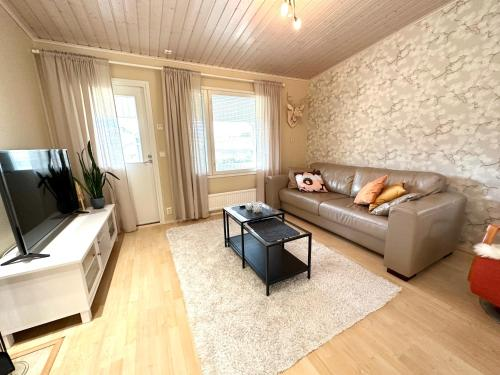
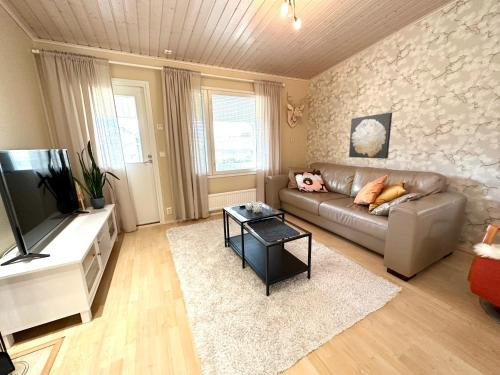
+ wall art [348,112,393,160]
